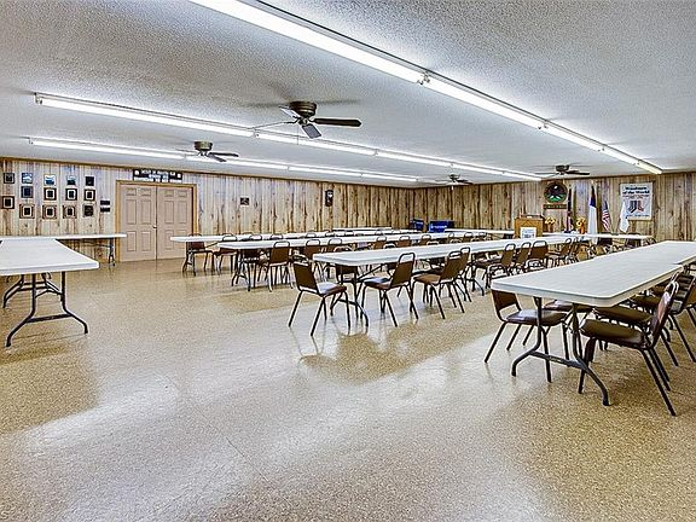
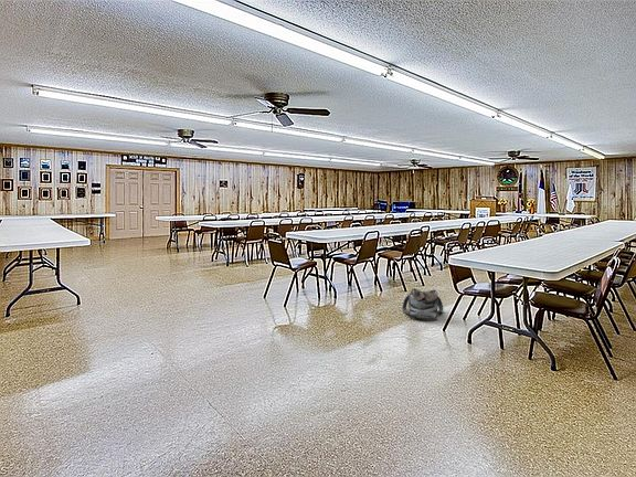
+ backpack [401,287,444,319]
